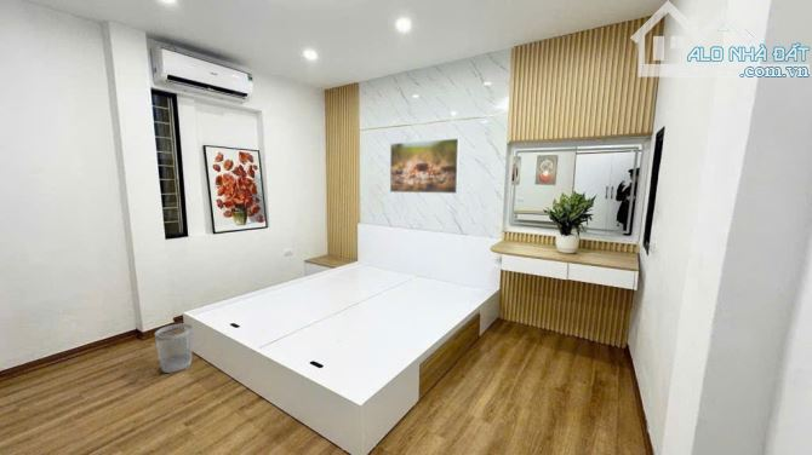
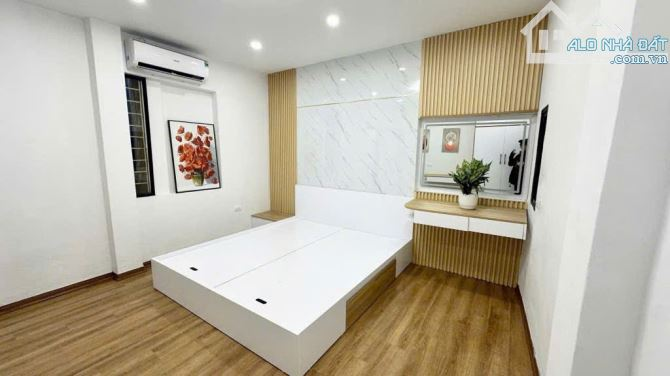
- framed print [389,138,461,195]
- wastebasket [154,322,194,374]
